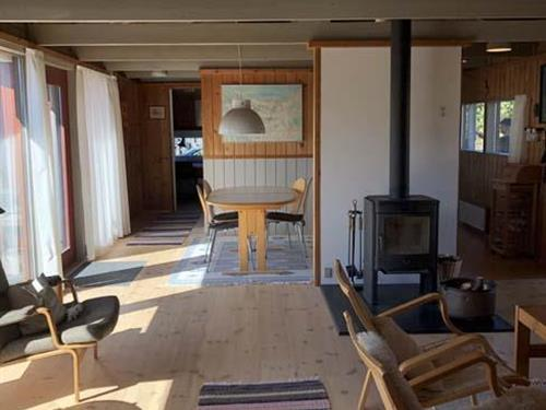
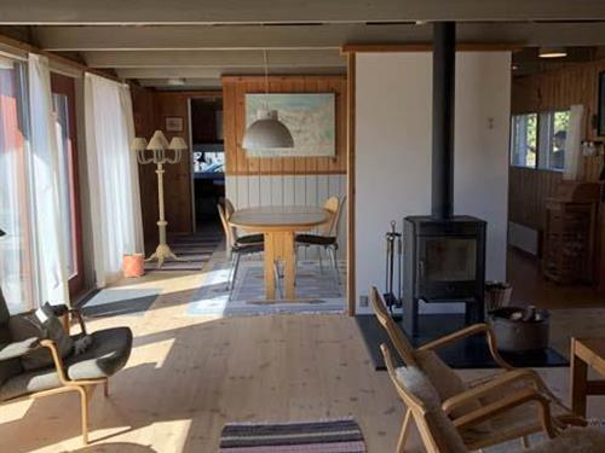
+ floor lamp [128,129,191,268]
+ planter [121,252,145,278]
